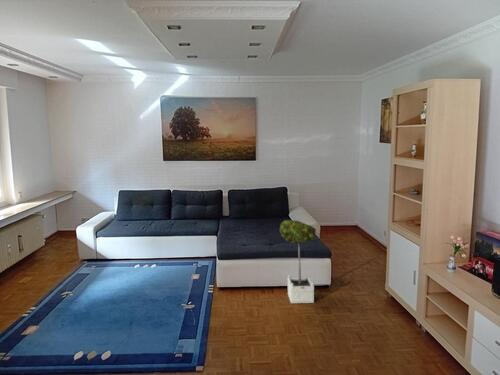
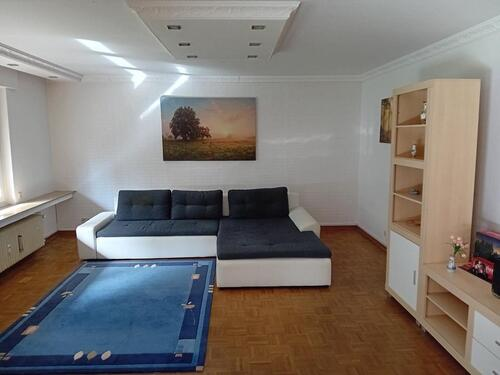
- potted tree [278,219,317,304]
